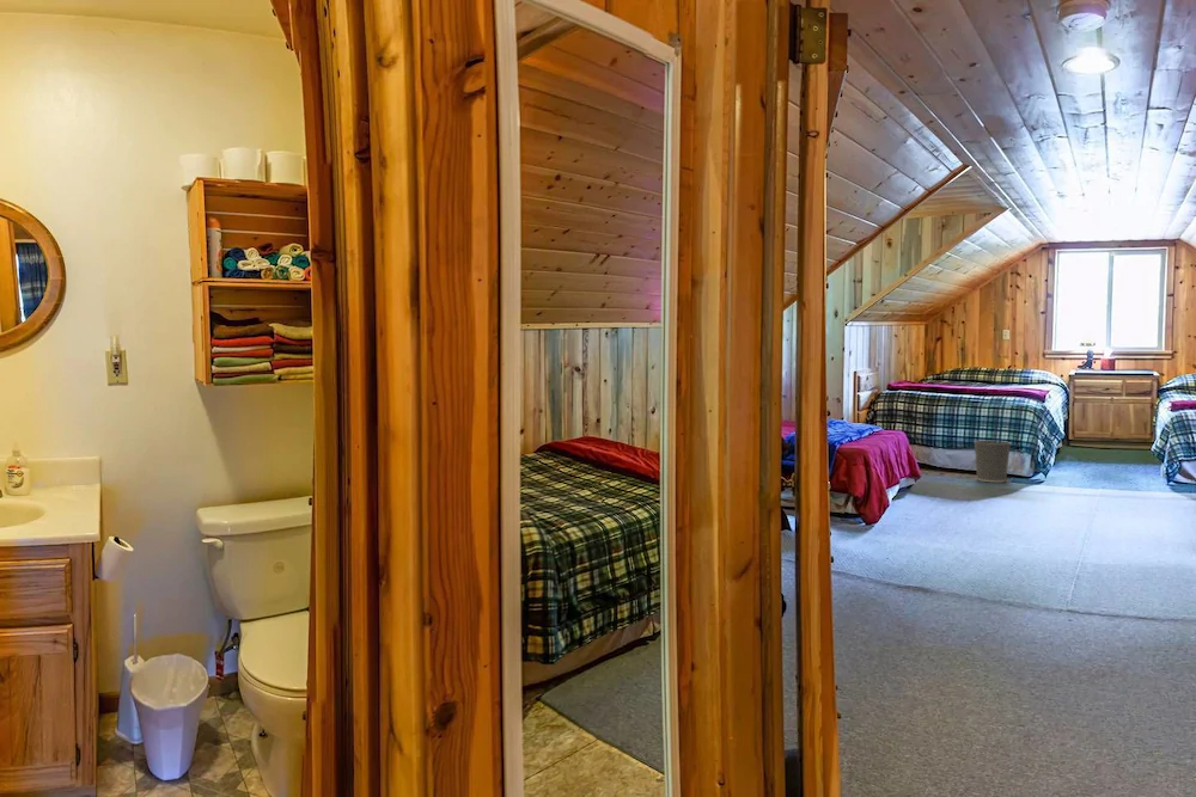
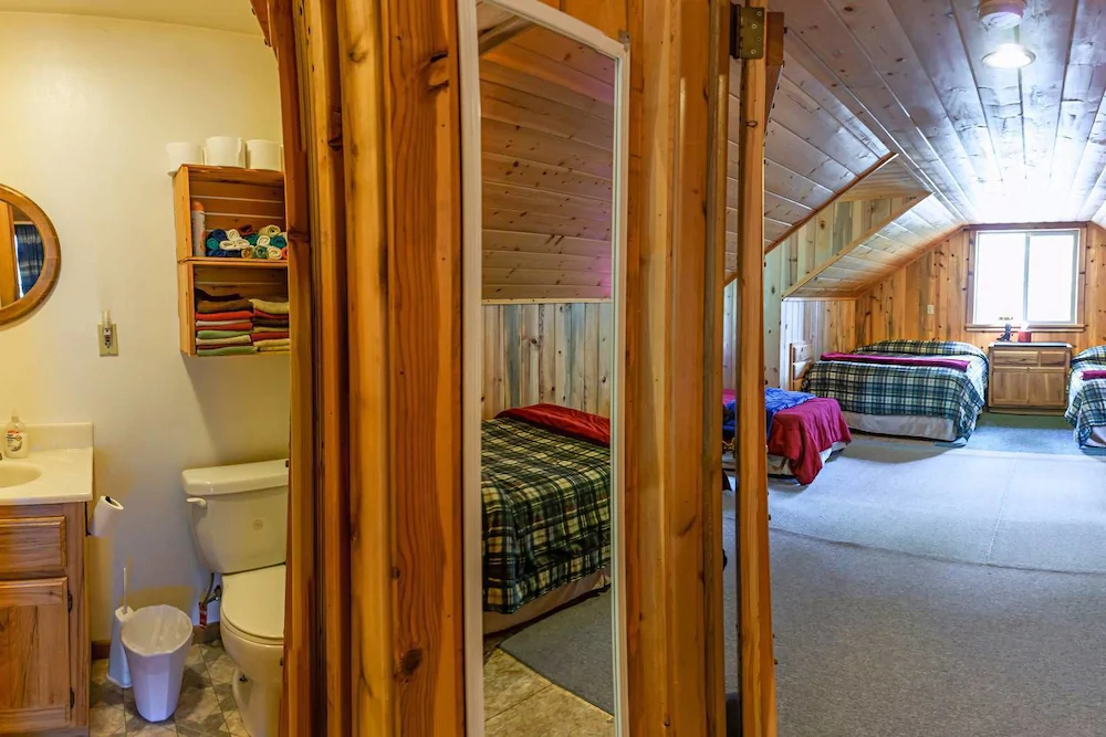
- wastebasket [972,440,1012,484]
